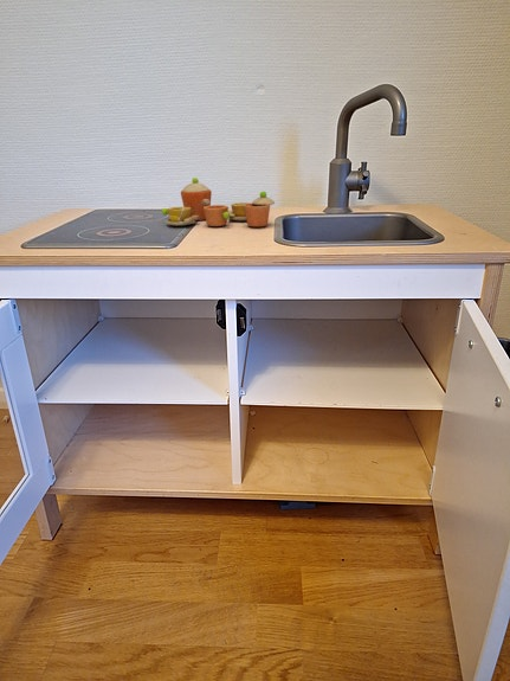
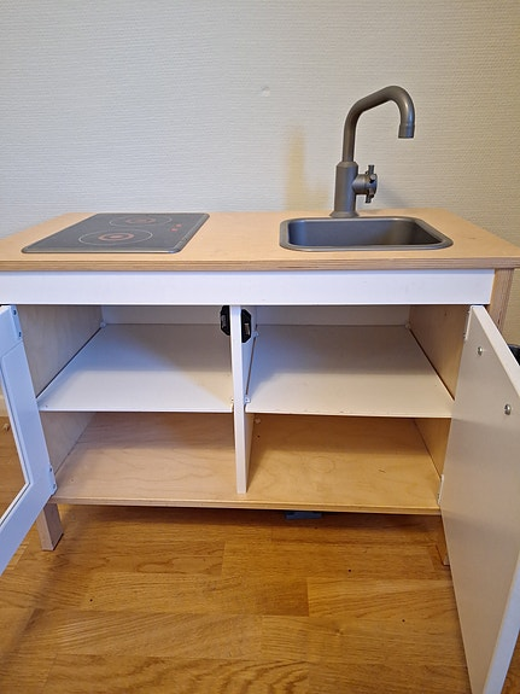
- toy tea set [161,176,276,227]
